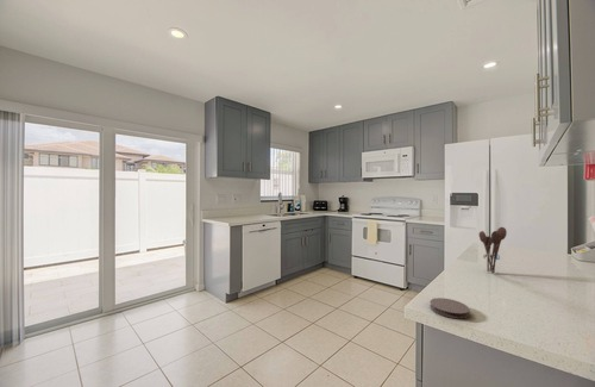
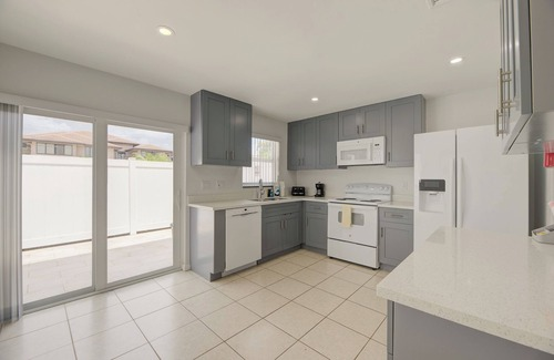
- utensil holder [478,226,508,274]
- coaster [430,297,471,319]
